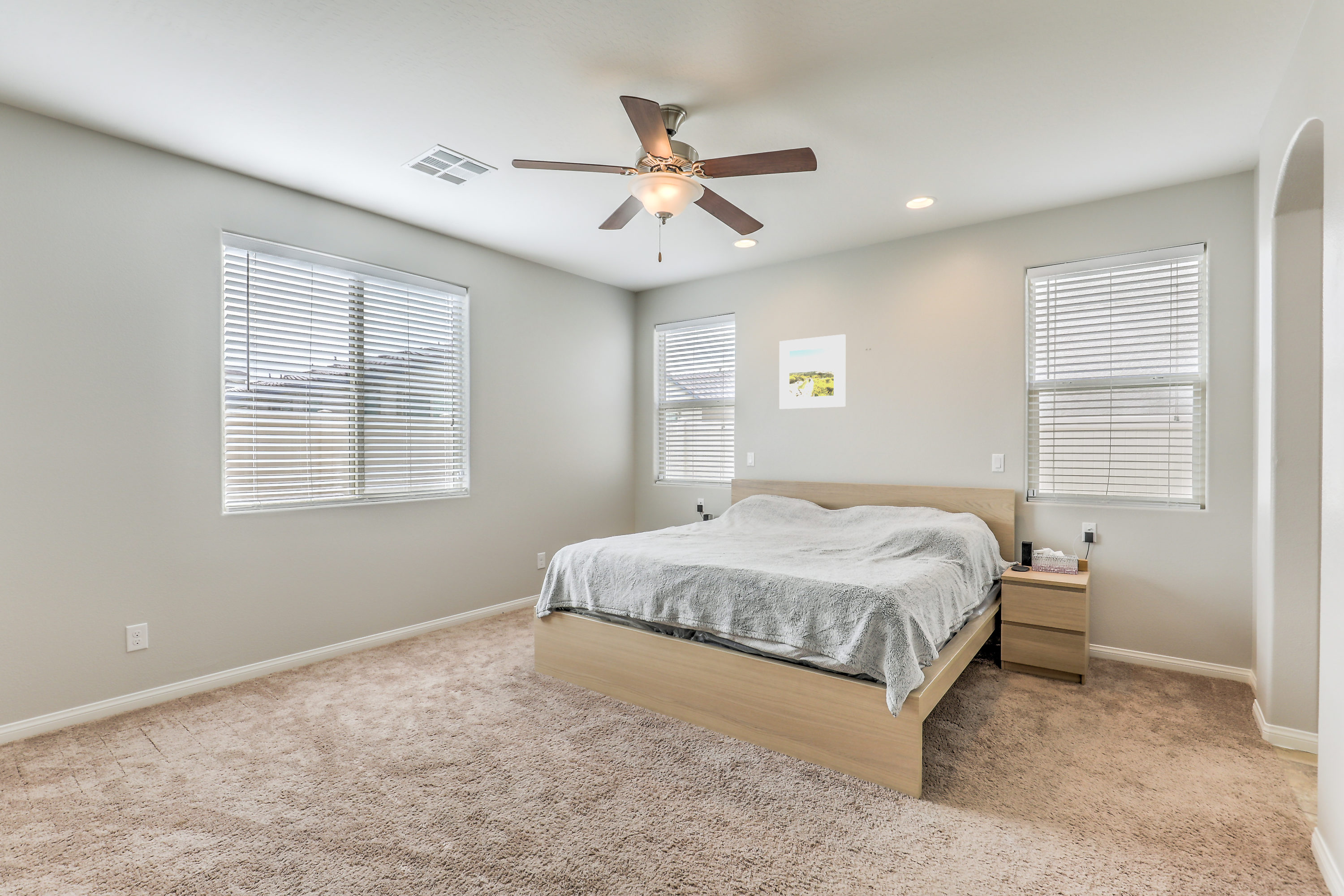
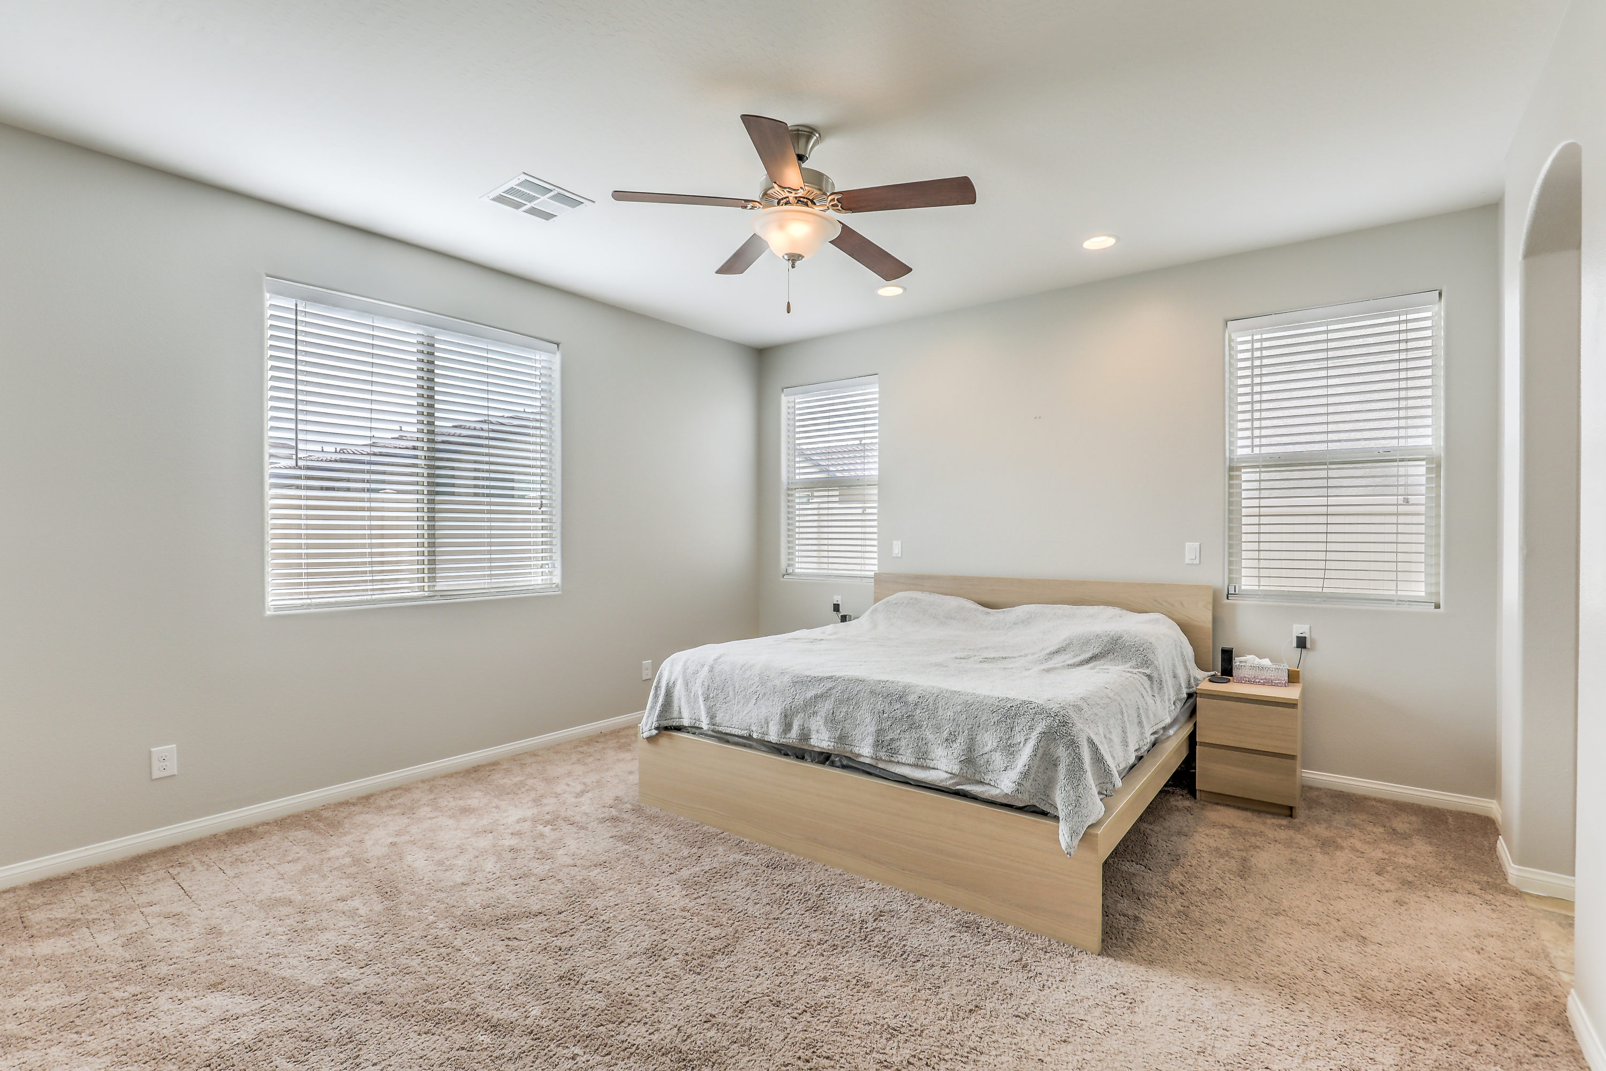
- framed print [779,334,846,409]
